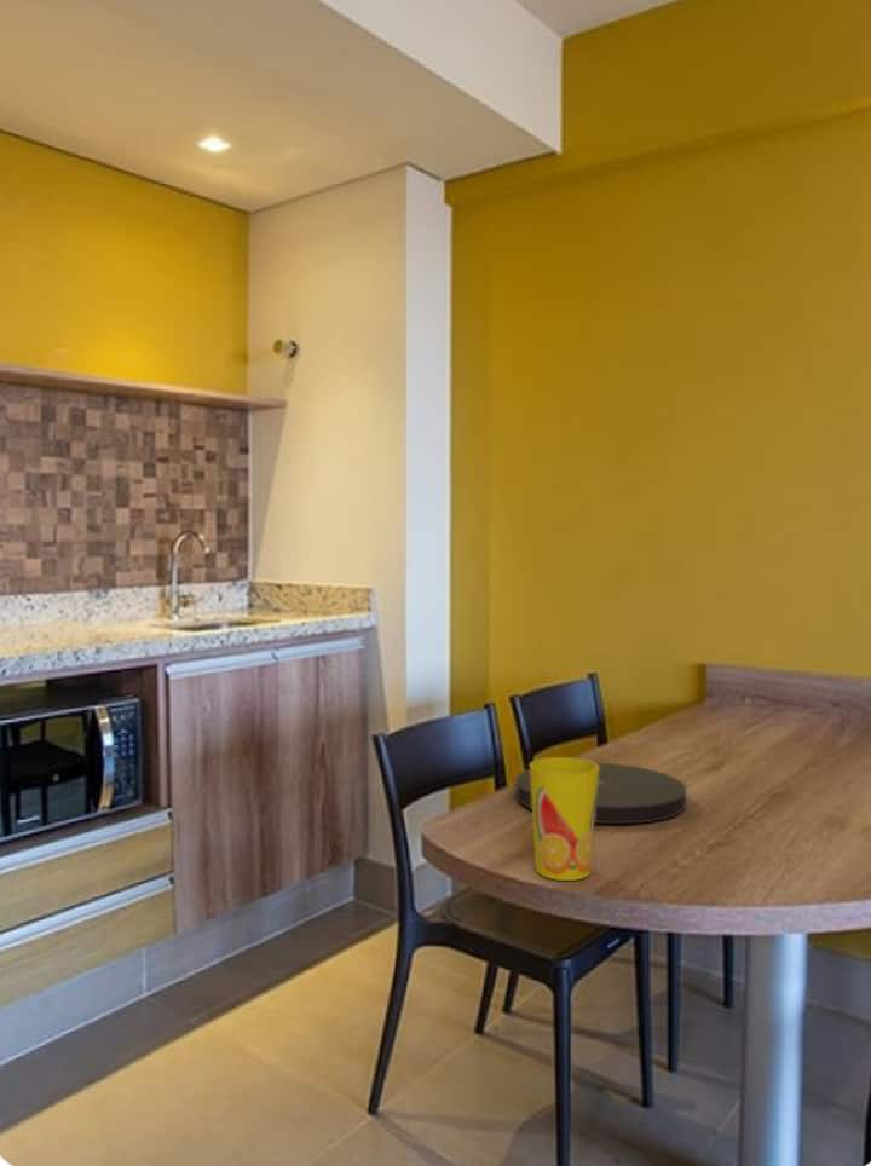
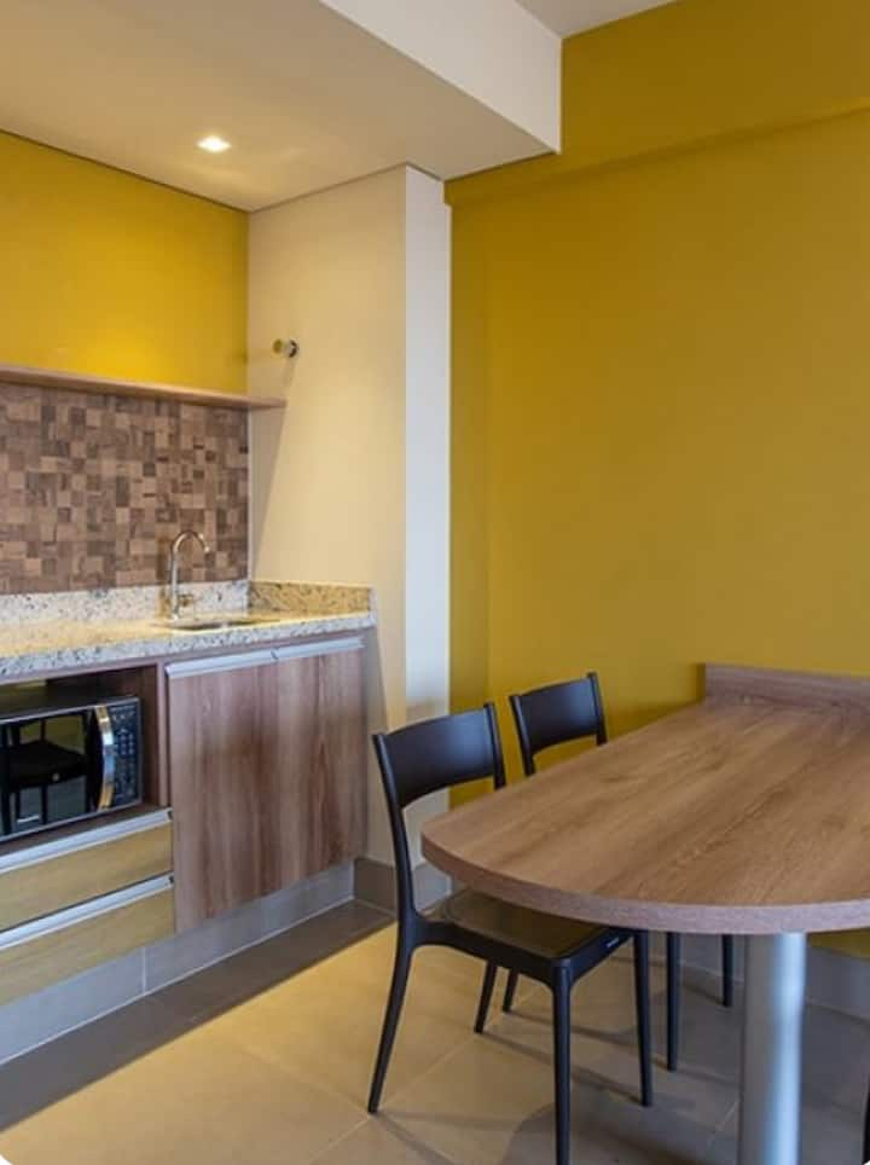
- plate [514,761,687,825]
- cup [529,756,599,882]
